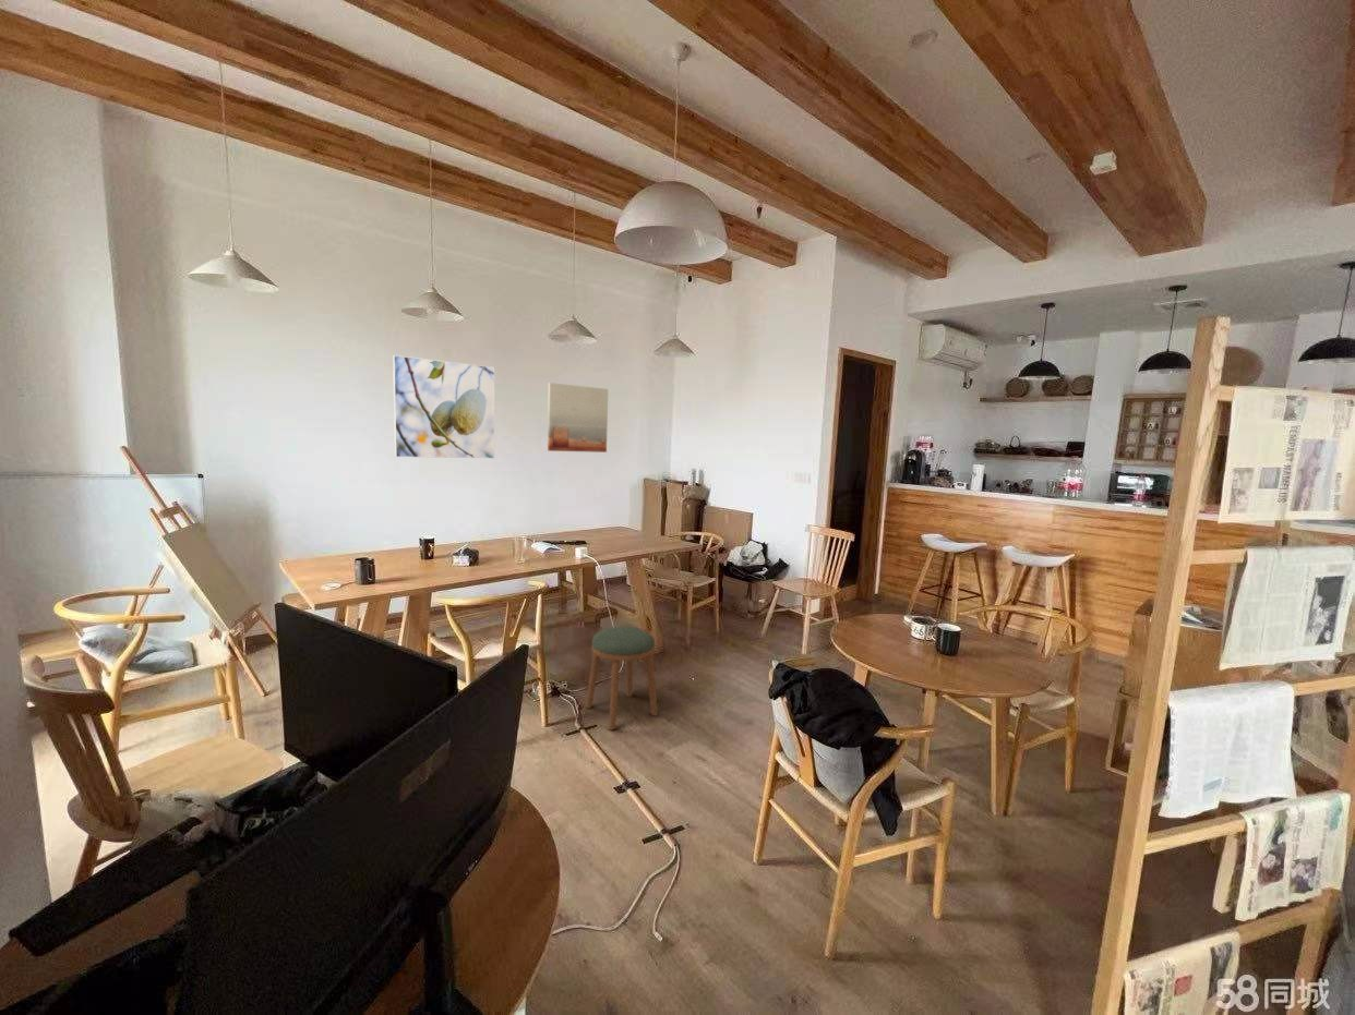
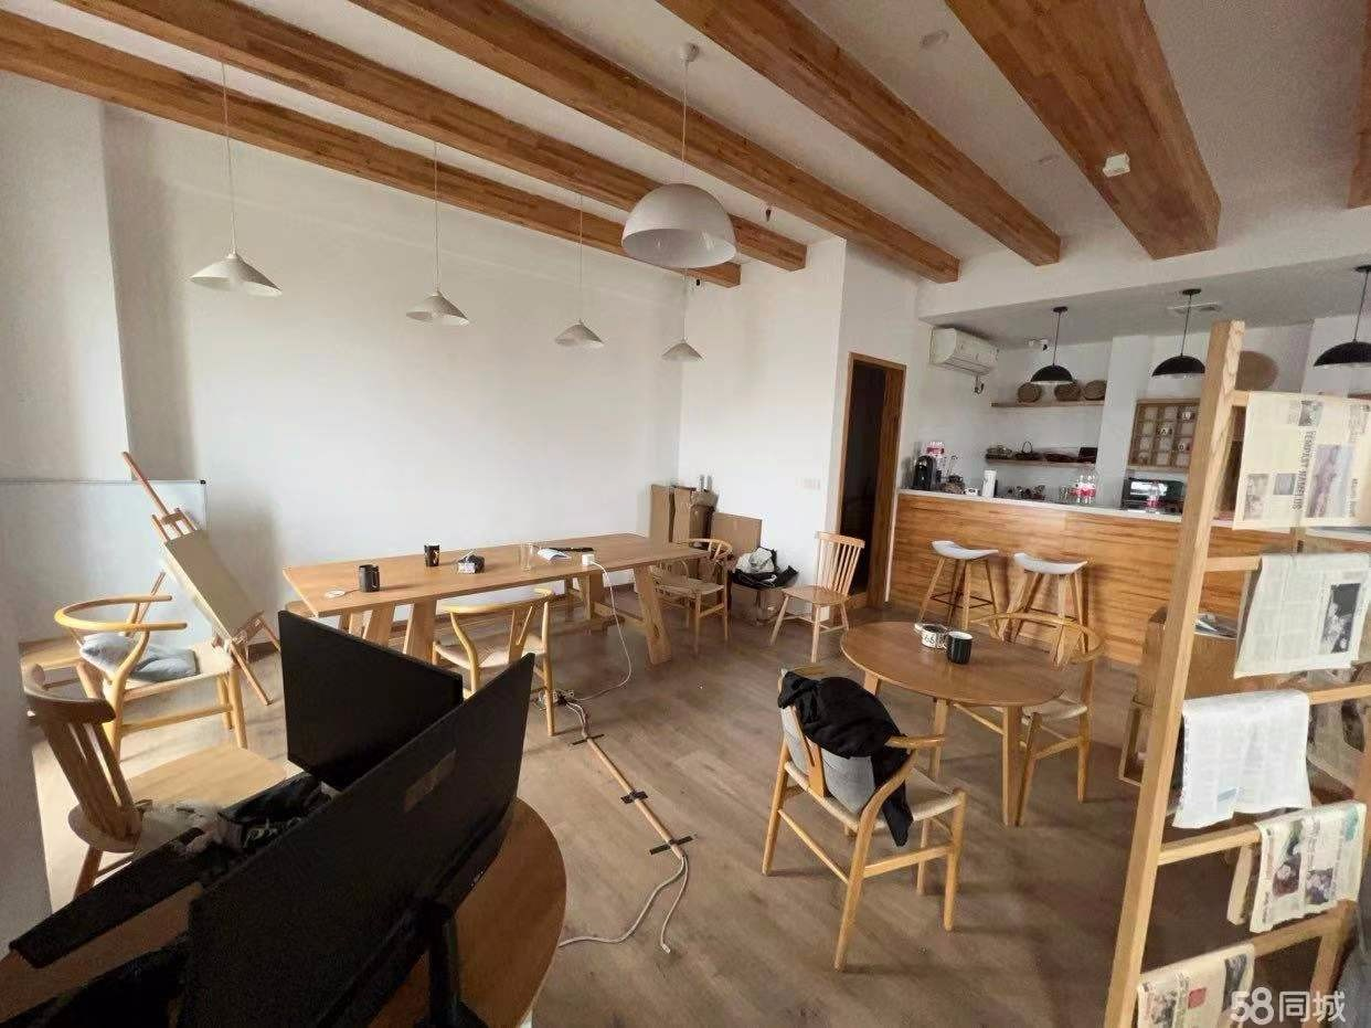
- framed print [392,354,495,459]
- stool [585,626,659,730]
- wall art [547,382,609,454]
